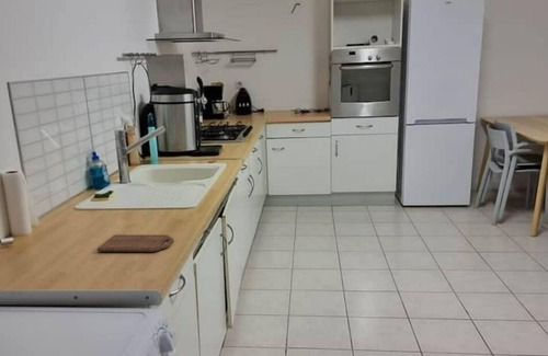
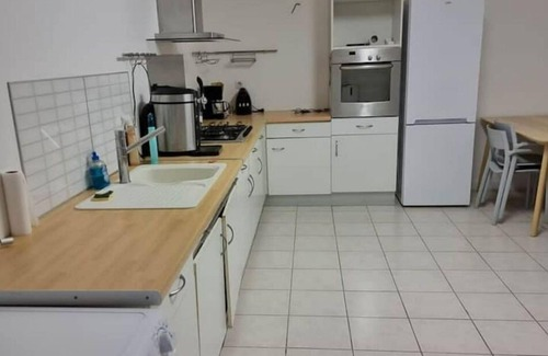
- cutting board [96,233,174,253]
